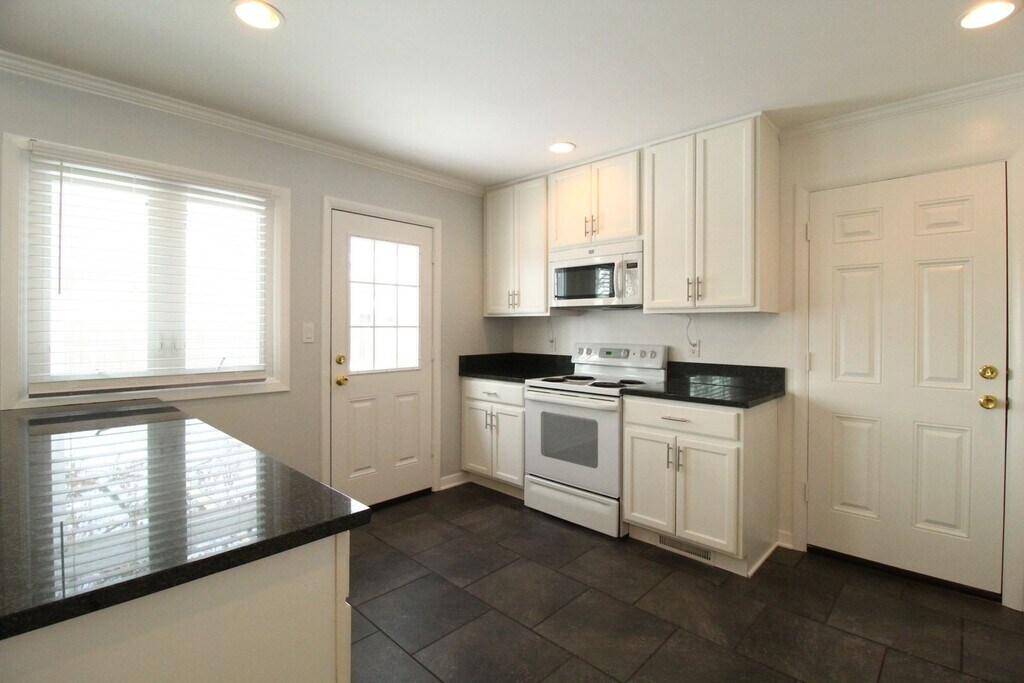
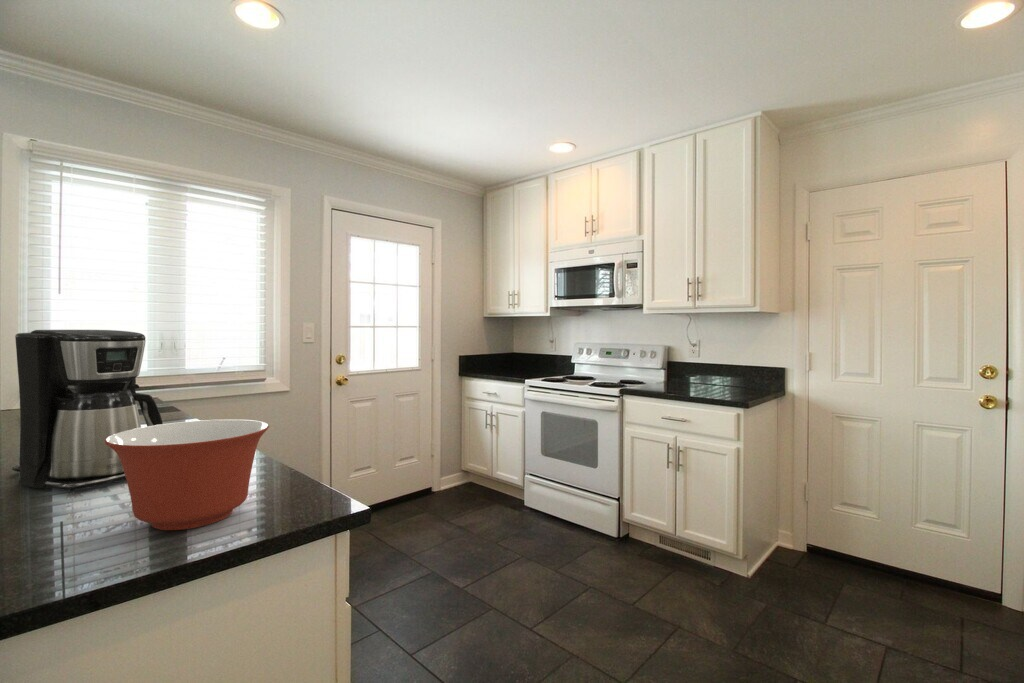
+ mixing bowl [104,418,270,531]
+ coffee maker [11,329,164,492]
